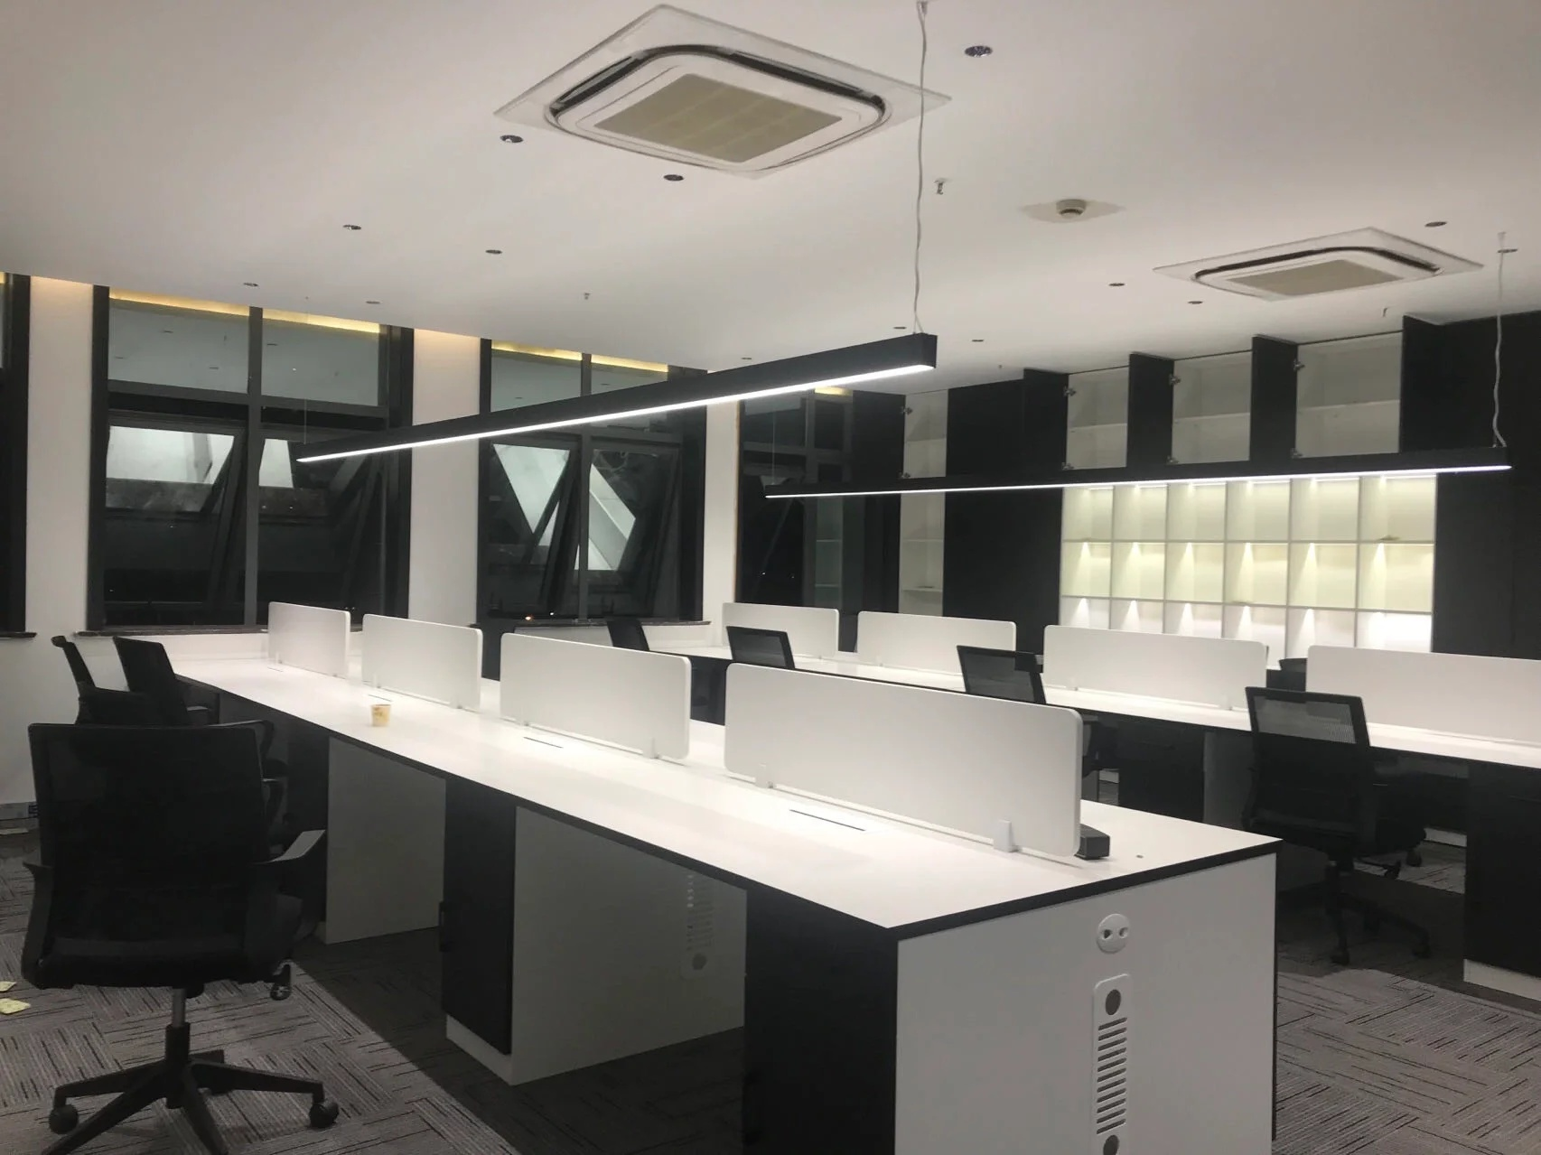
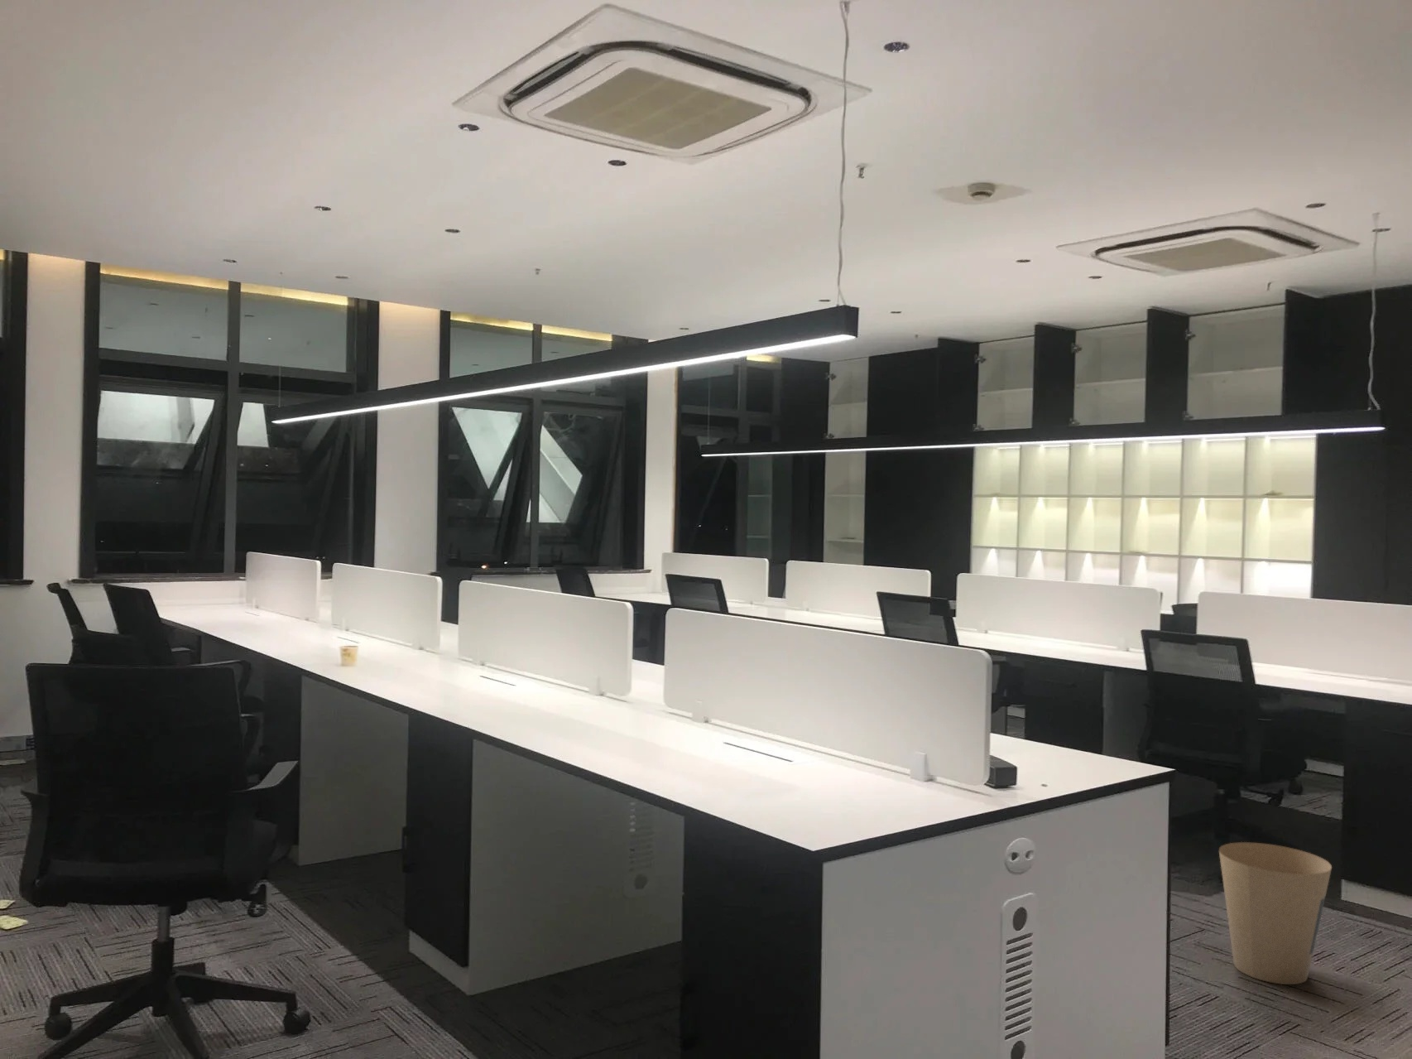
+ trash can [1219,841,1333,986]
